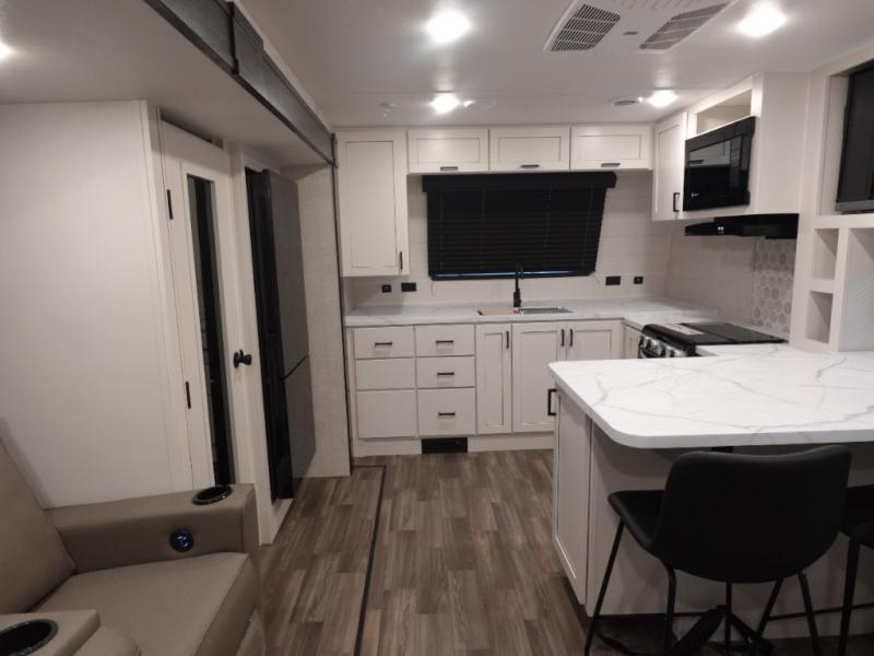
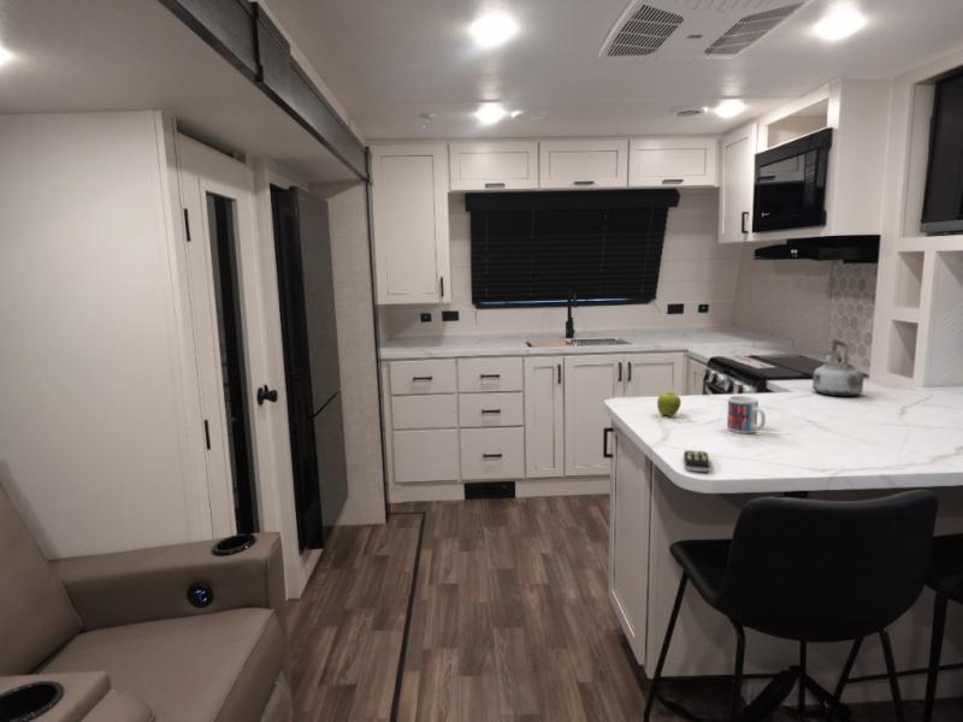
+ mug [726,395,767,434]
+ kettle [811,338,865,397]
+ fruit [656,391,683,418]
+ remote control [683,449,711,473]
